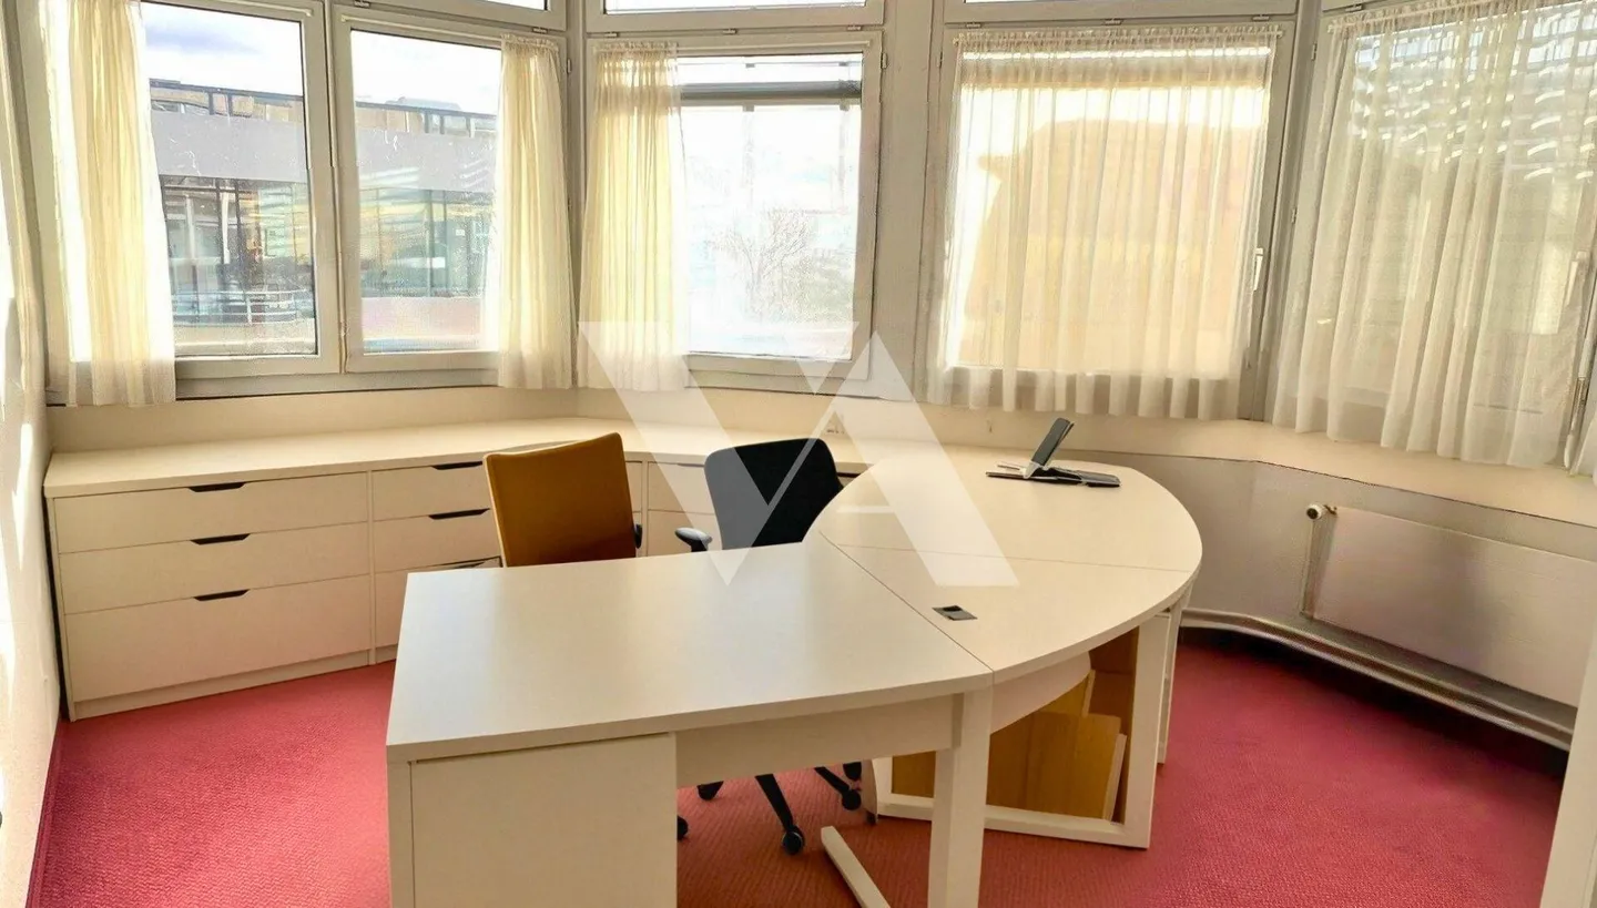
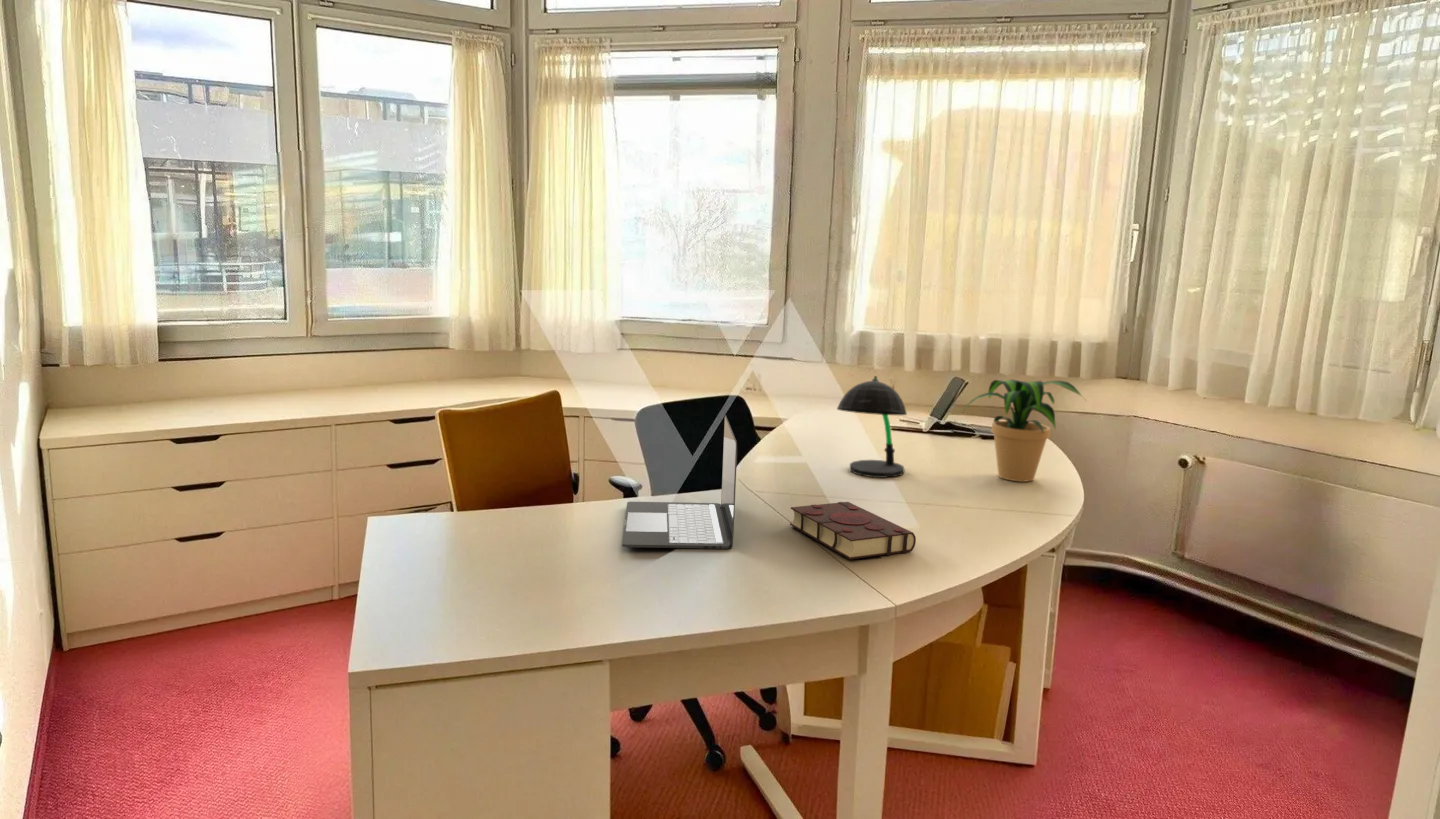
+ potted plant [962,379,1088,483]
+ laptop [621,415,738,550]
+ book [789,501,917,560]
+ desk lamp [836,375,908,479]
